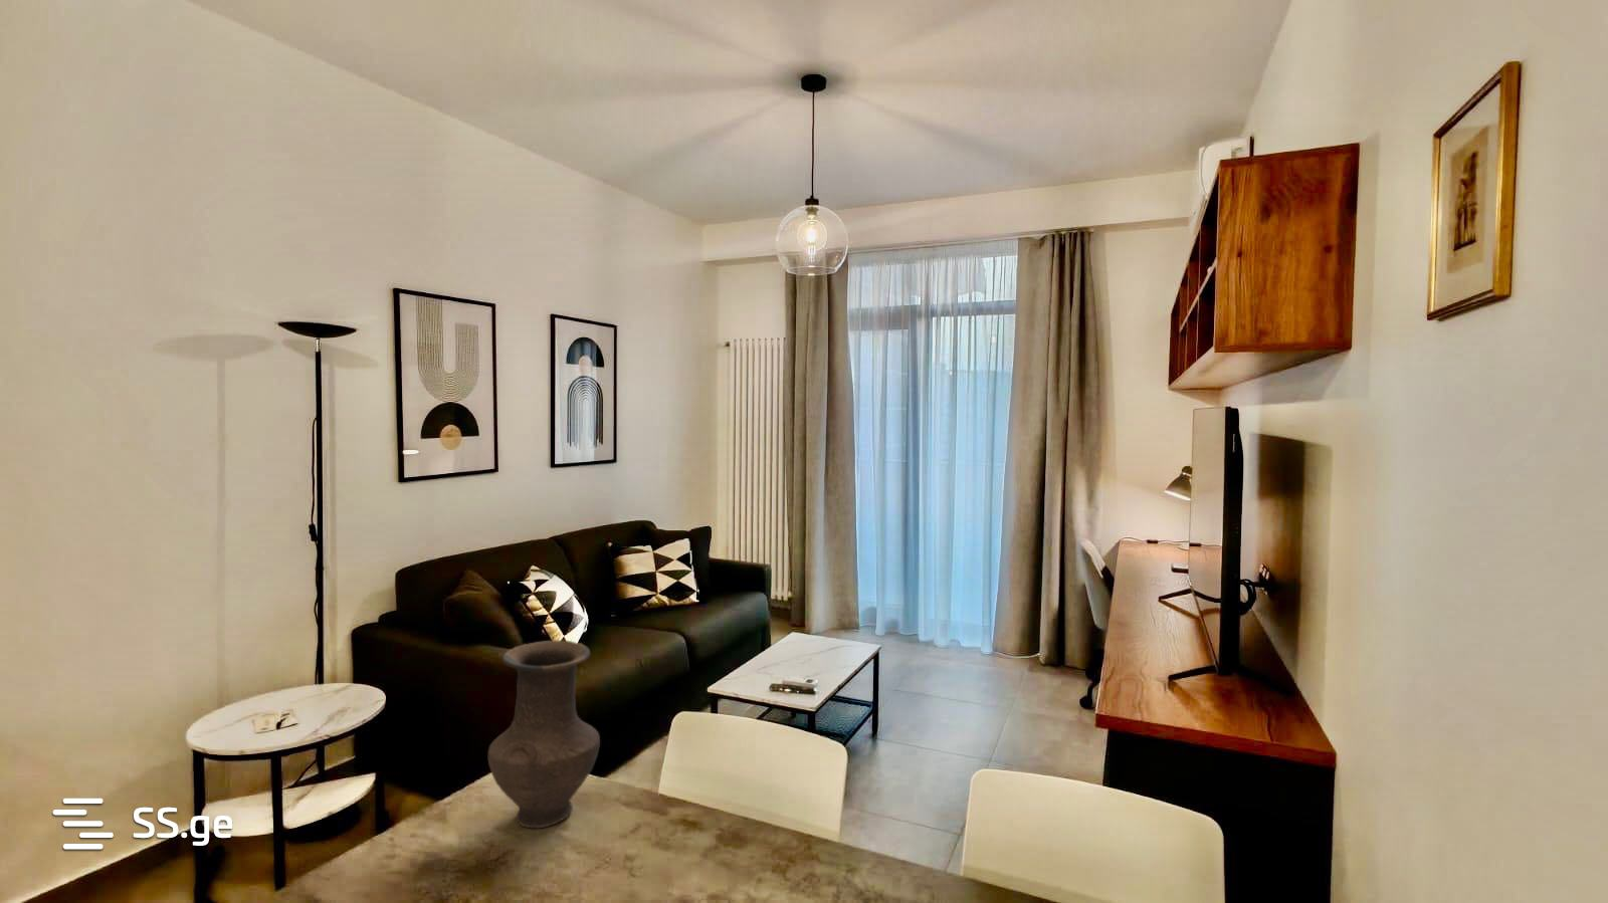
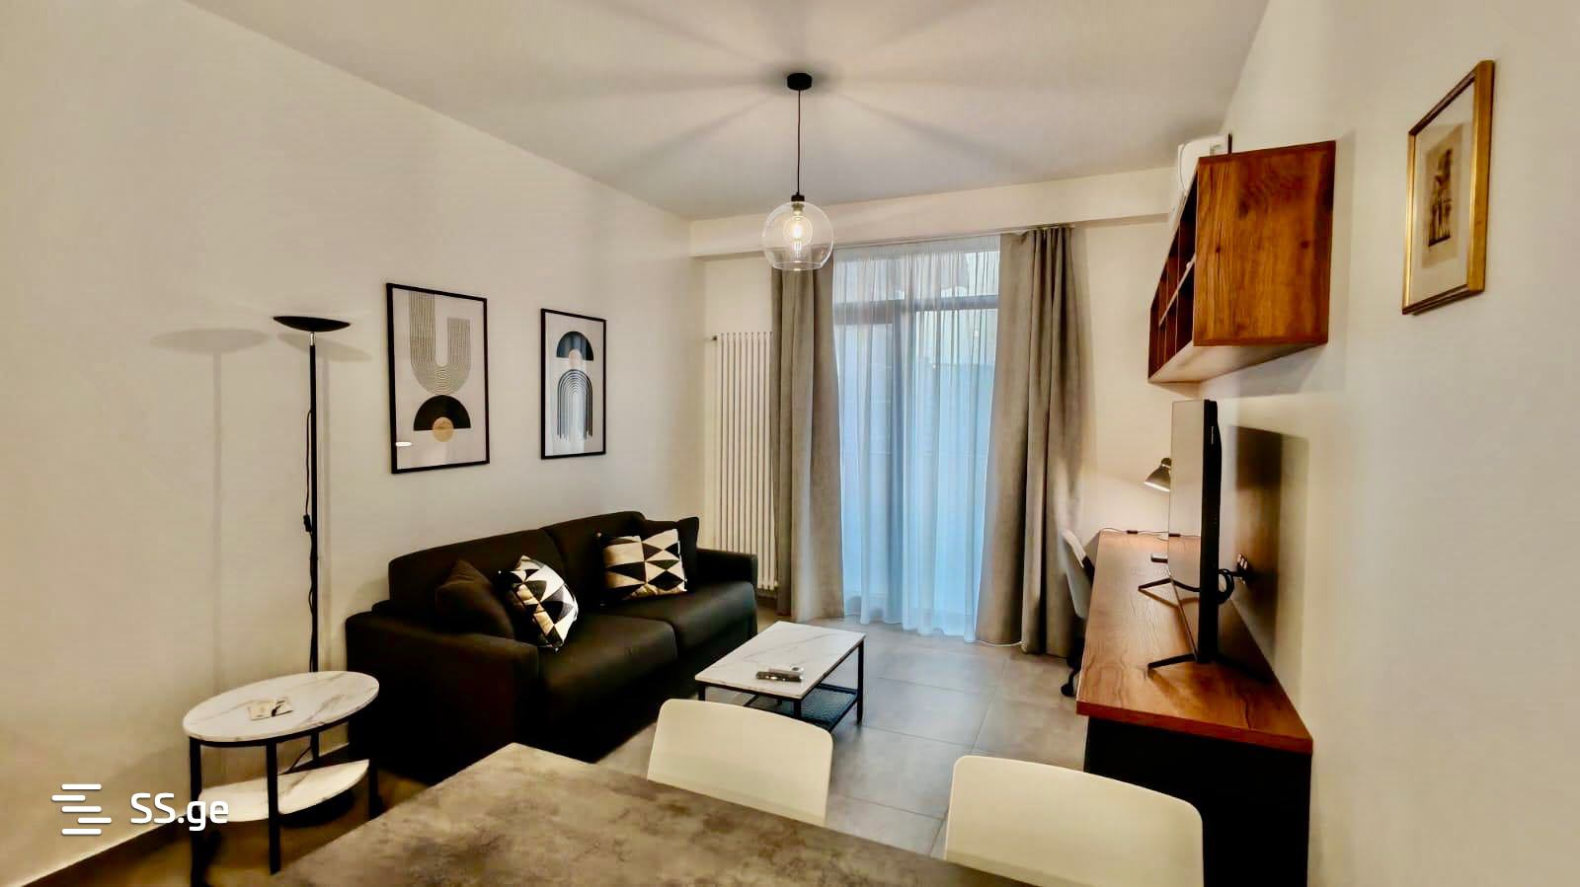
- vase [487,640,601,829]
